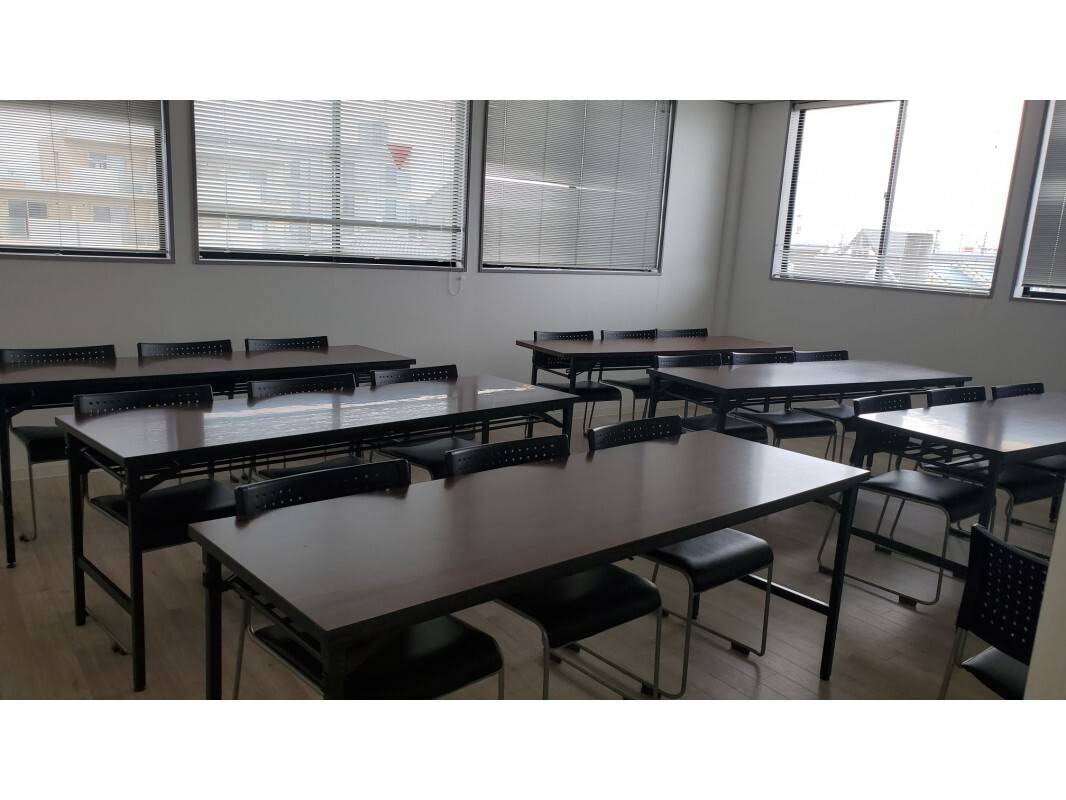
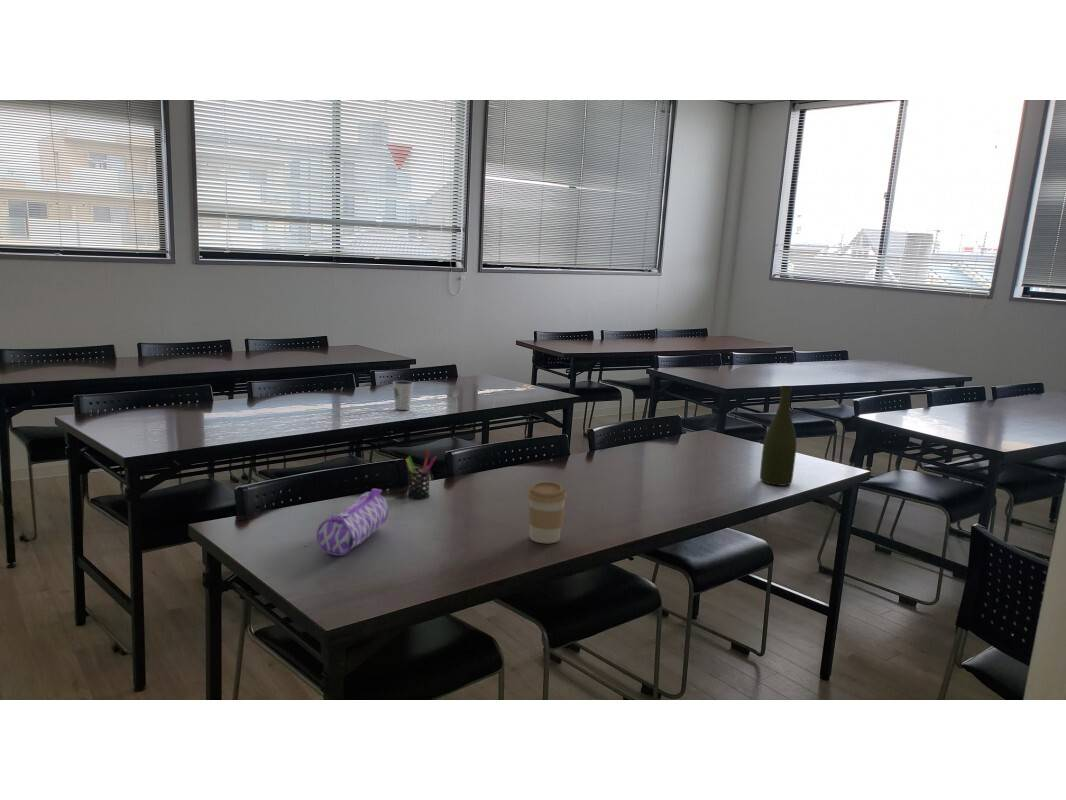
+ bottle [759,385,798,487]
+ pen holder [405,449,438,500]
+ coffee cup [526,481,568,544]
+ dixie cup [391,380,415,411]
+ pencil case [316,488,389,557]
